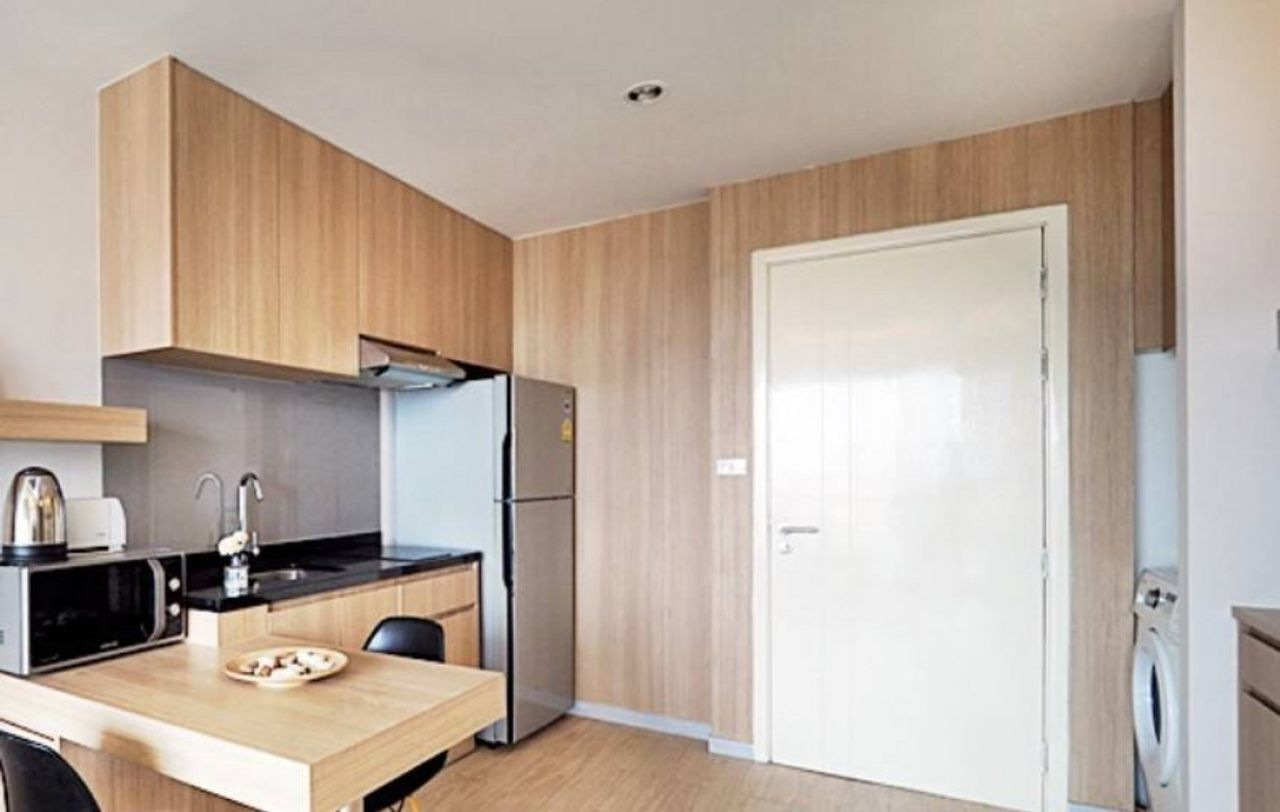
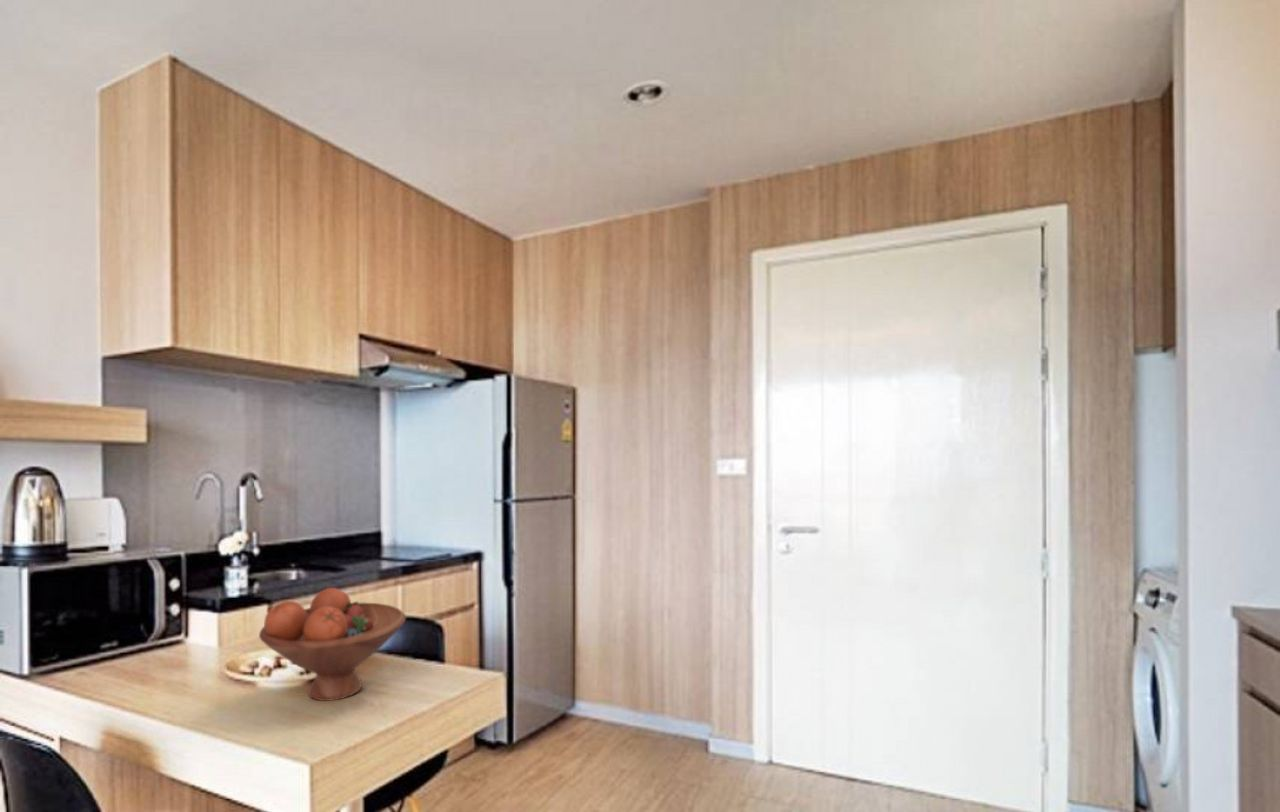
+ fruit bowl [258,587,407,702]
